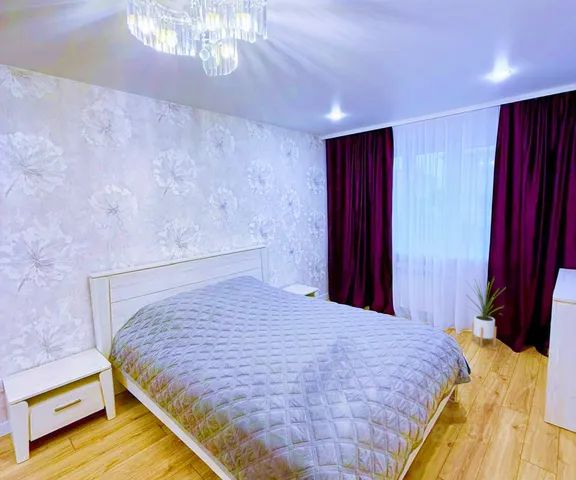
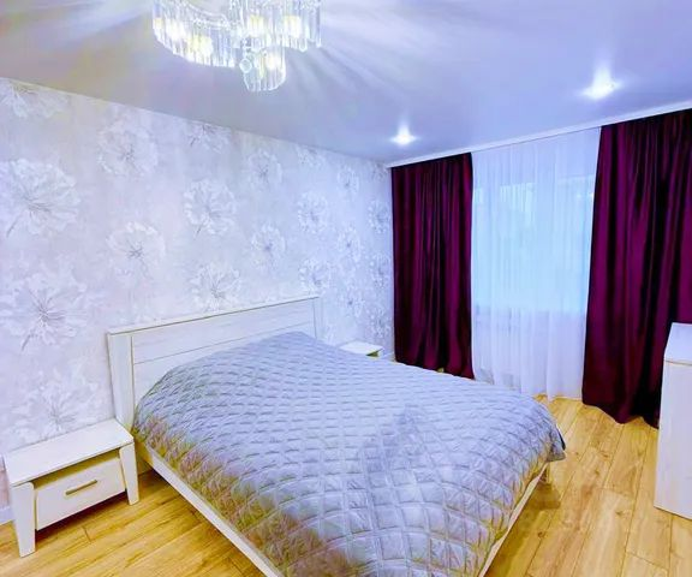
- house plant [464,274,505,348]
